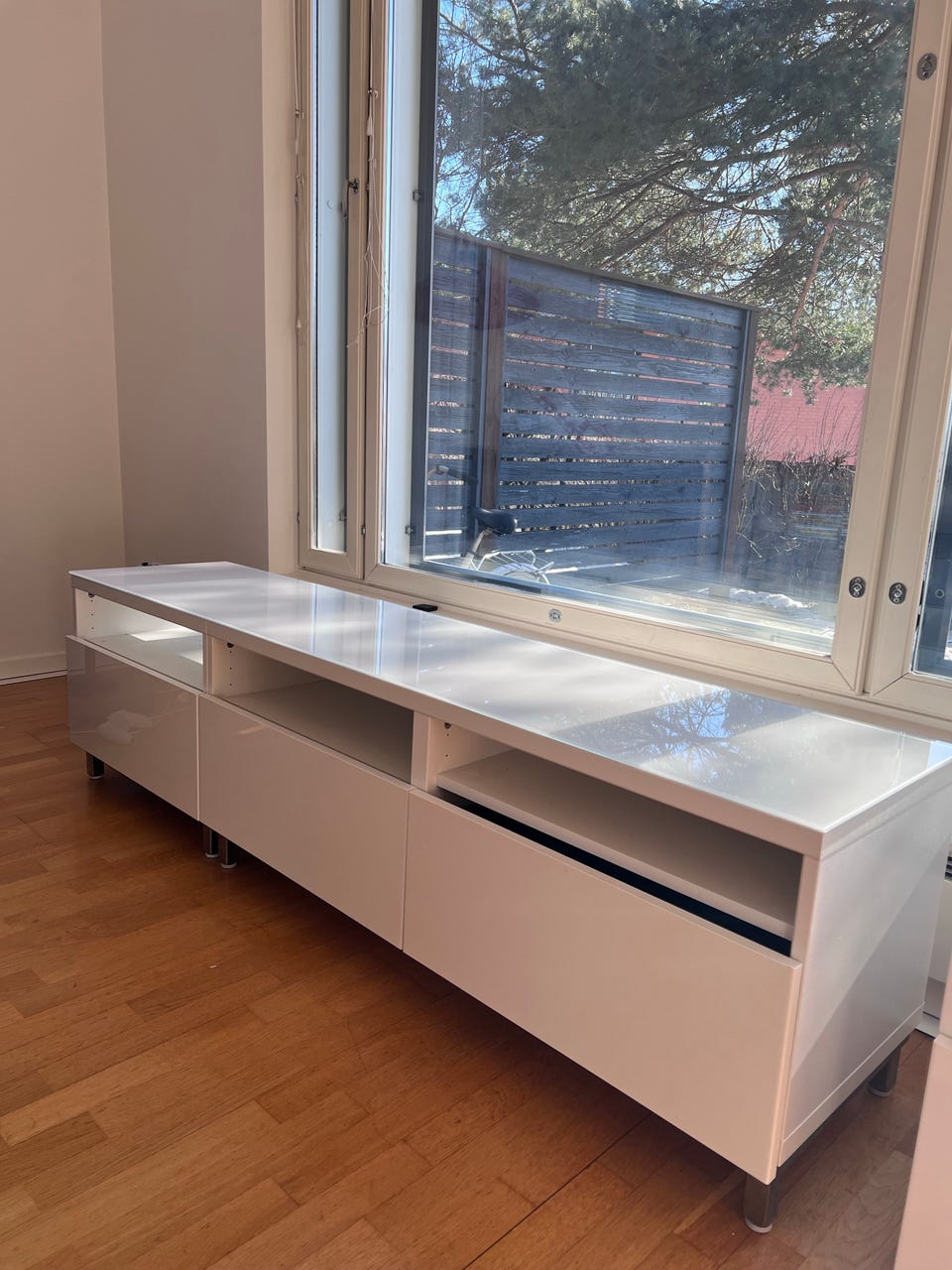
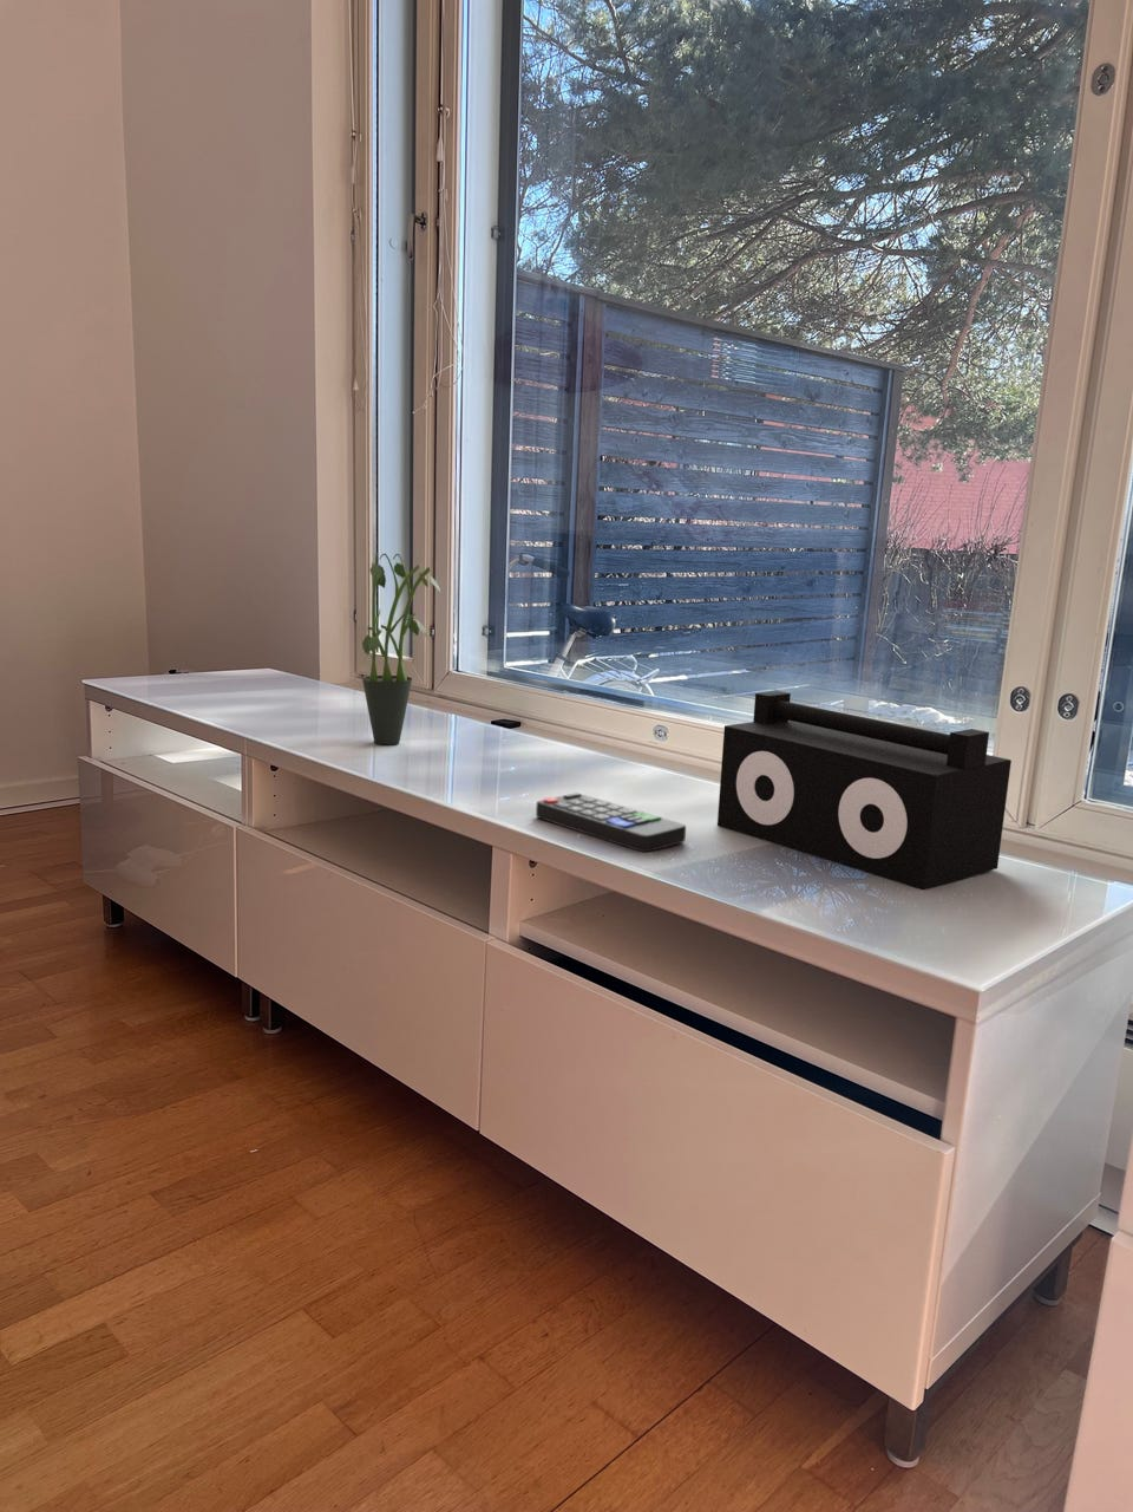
+ speaker [716,689,1013,891]
+ remote control [534,792,687,852]
+ potted plant [361,552,442,745]
